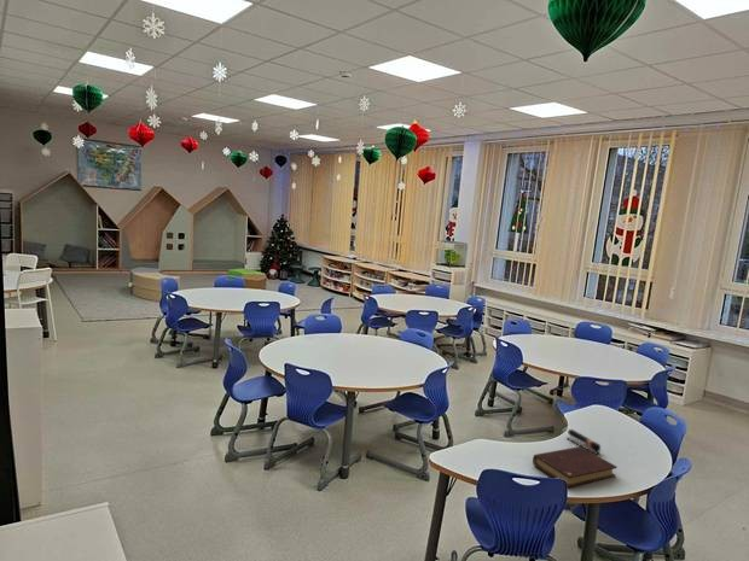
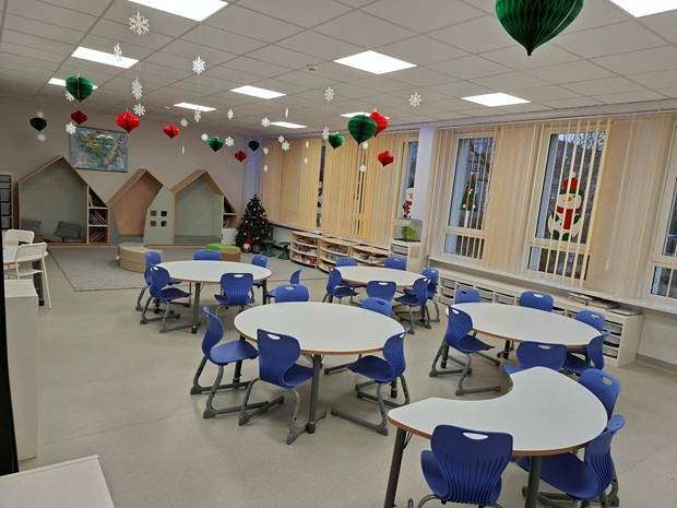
- book [532,445,619,489]
- stapler [565,428,602,455]
